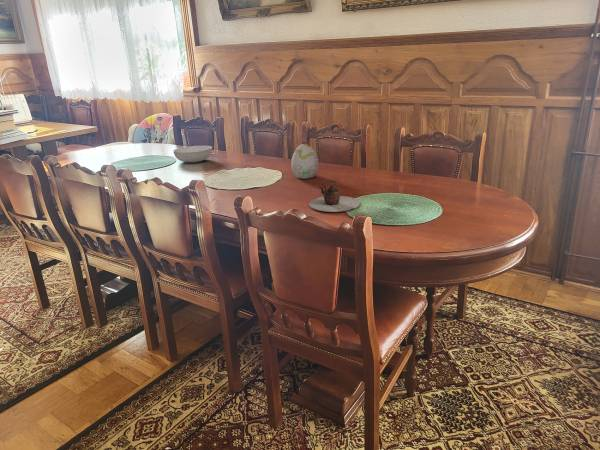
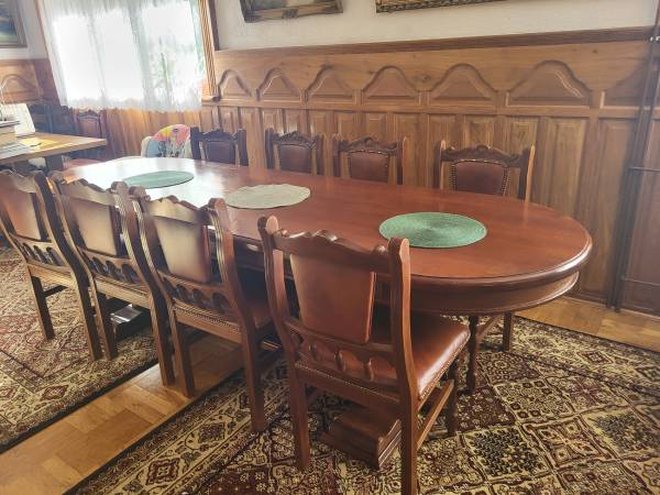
- teapot [308,180,361,213]
- serving bowl [172,145,213,164]
- decorative egg [290,143,319,180]
